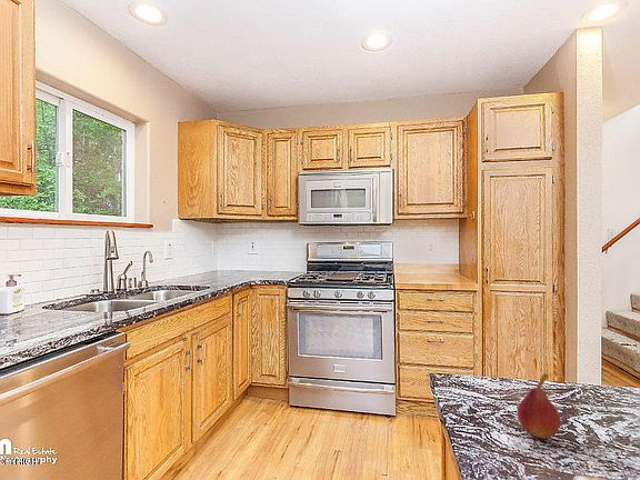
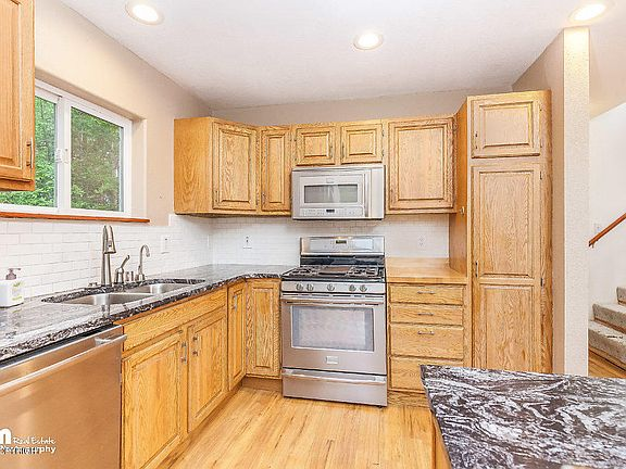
- fruit [516,372,561,440]
